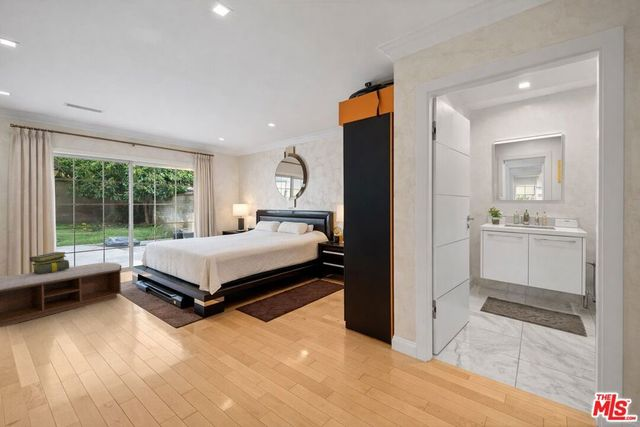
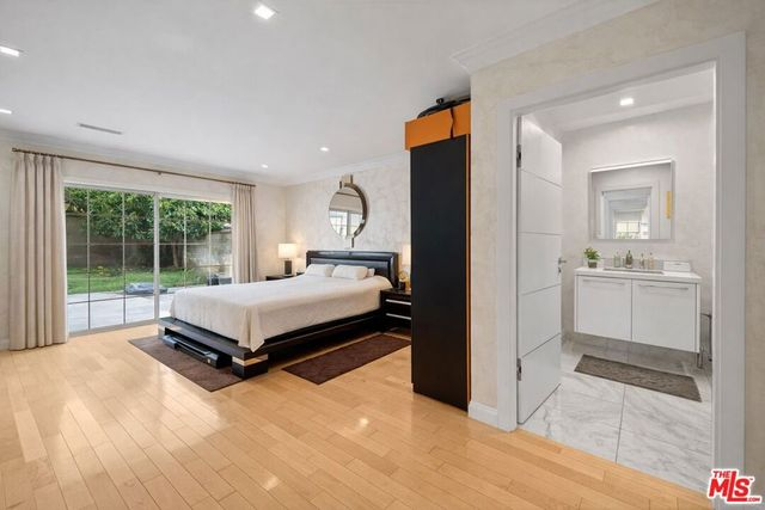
- stack of books [29,251,70,274]
- bench [0,261,123,328]
